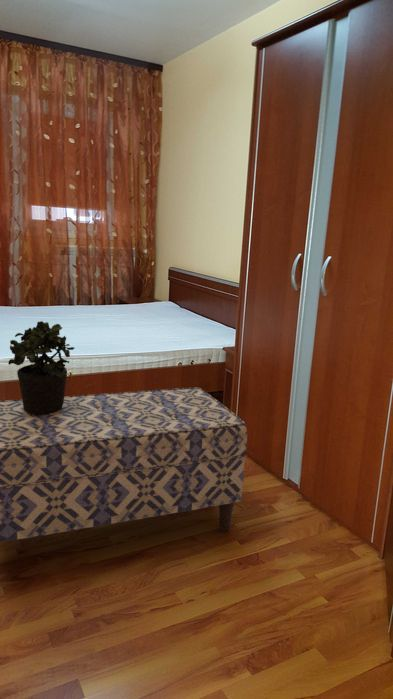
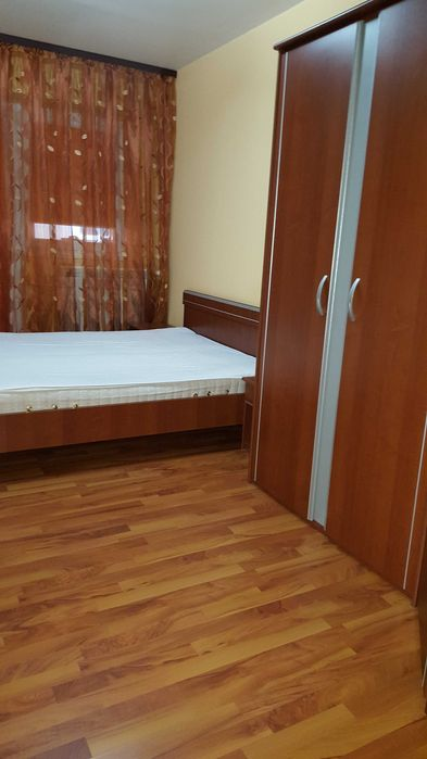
- bench [0,387,248,543]
- potted plant [7,320,75,414]
